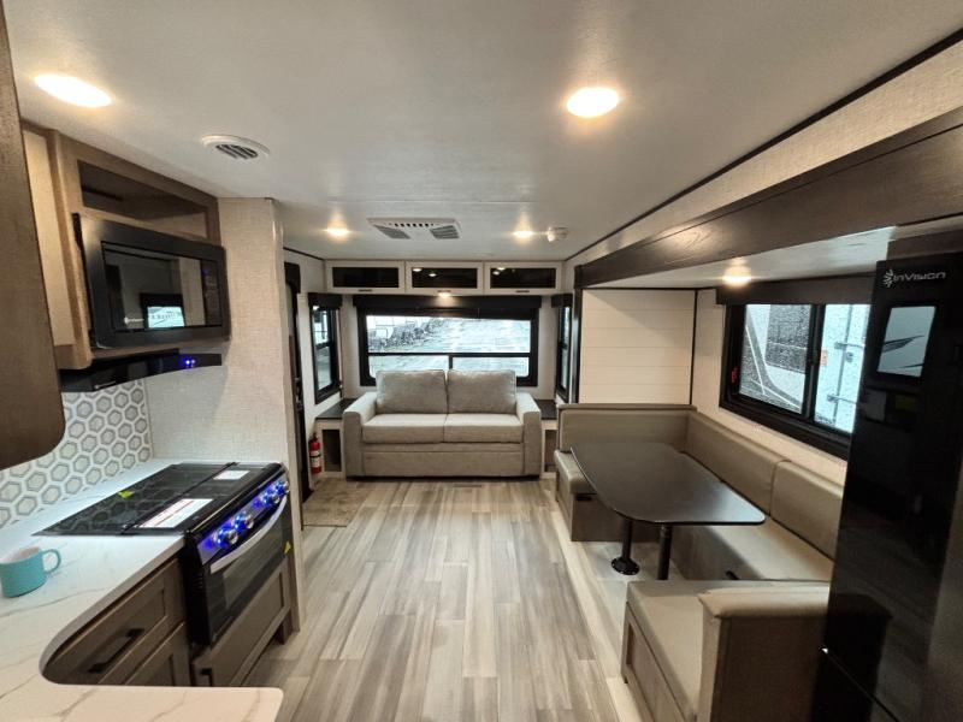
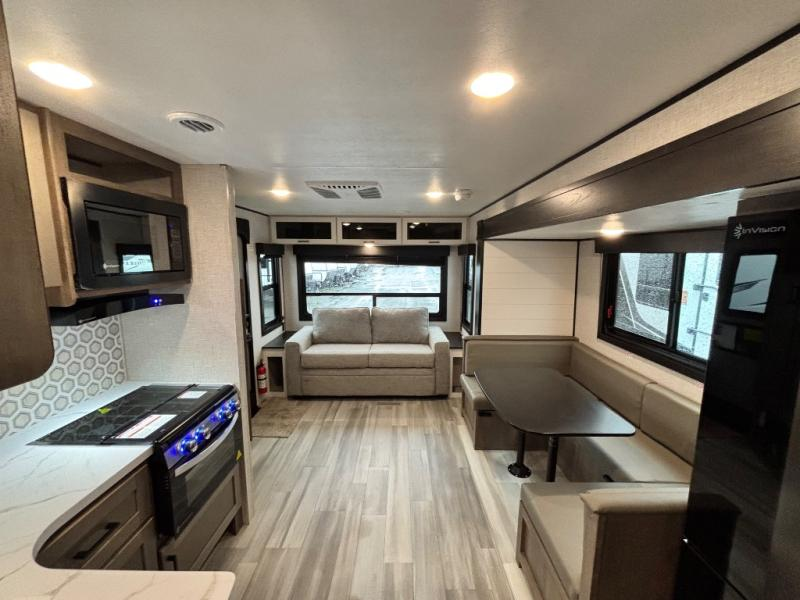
- mug [0,545,63,598]
